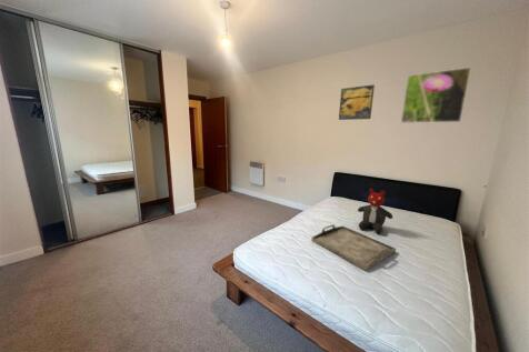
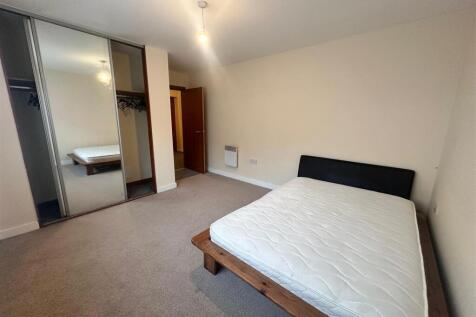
- serving tray [310,223,397,272]
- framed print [400,67,472,124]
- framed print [338,83,376,121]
- teddy bear [357,188,393,234]
